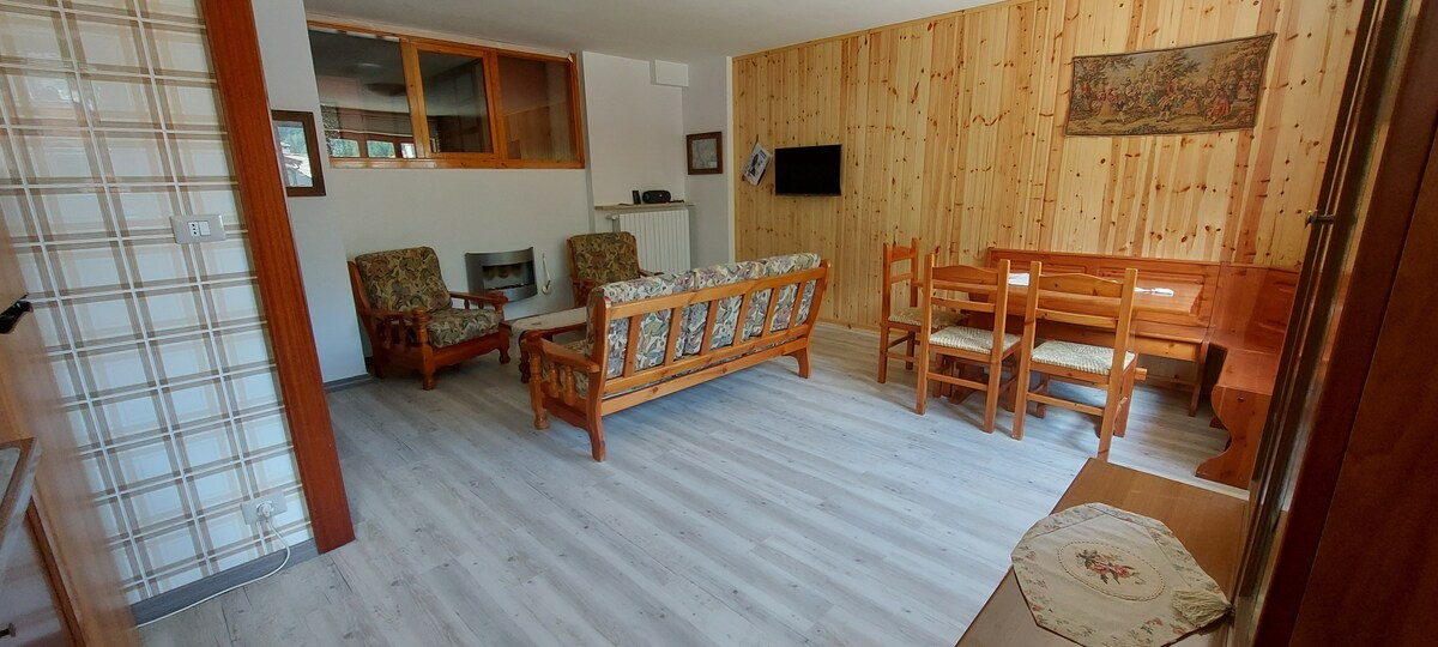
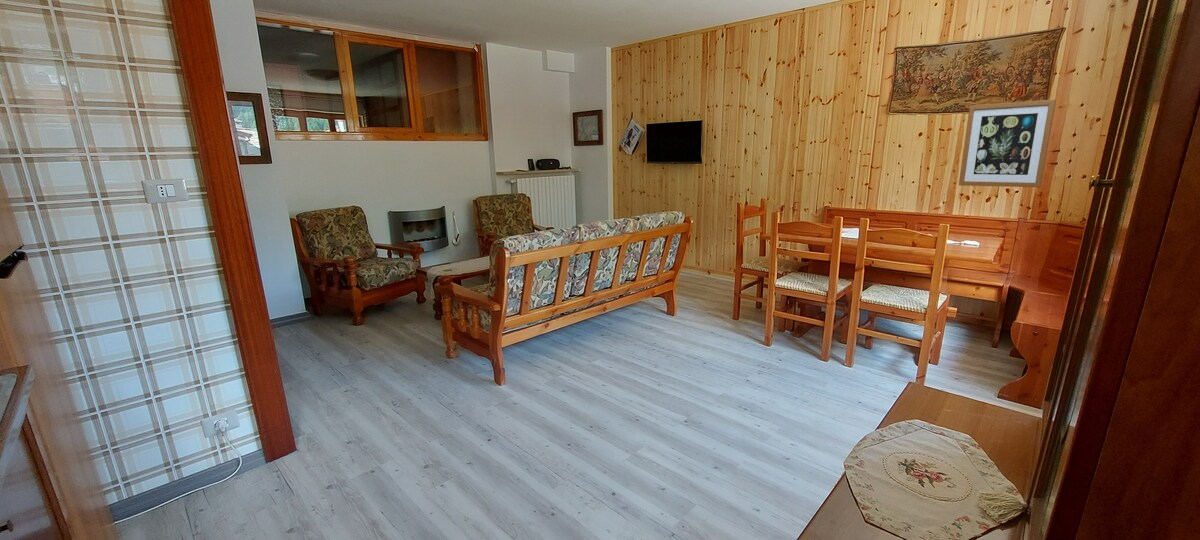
+ wall art [958,98,1057,188]
